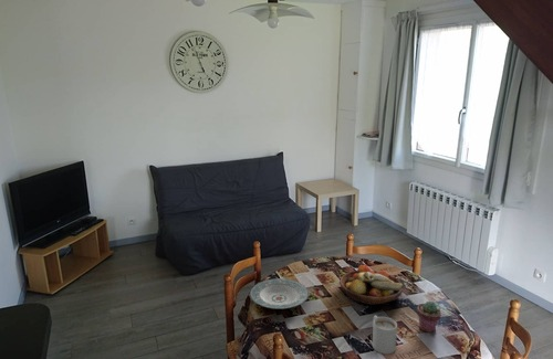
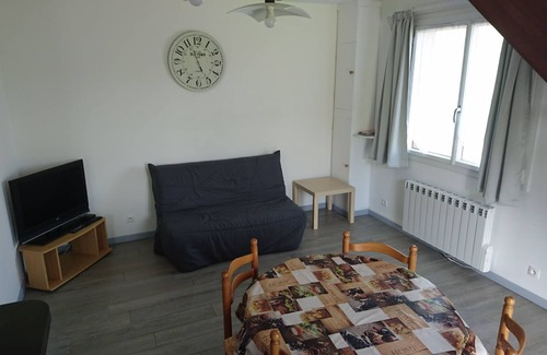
- plate [249,277,310,310]
- mug [372,315,398,355]
- fruit bowl [338,264,405,306]
- potted succulent [416,300,442,334]
